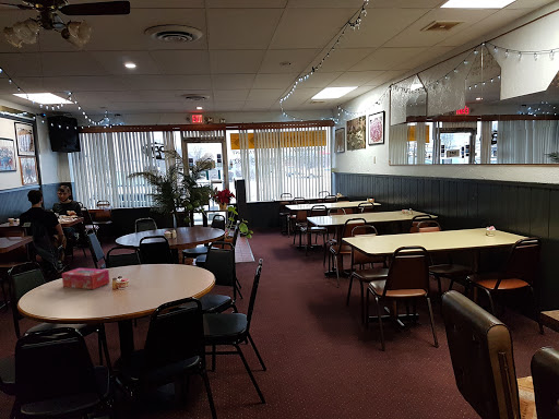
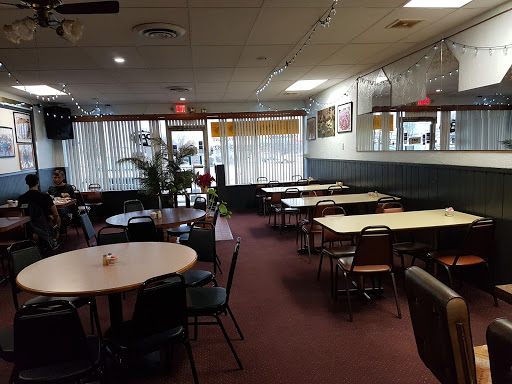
- tissue box [61,267,111,290]
